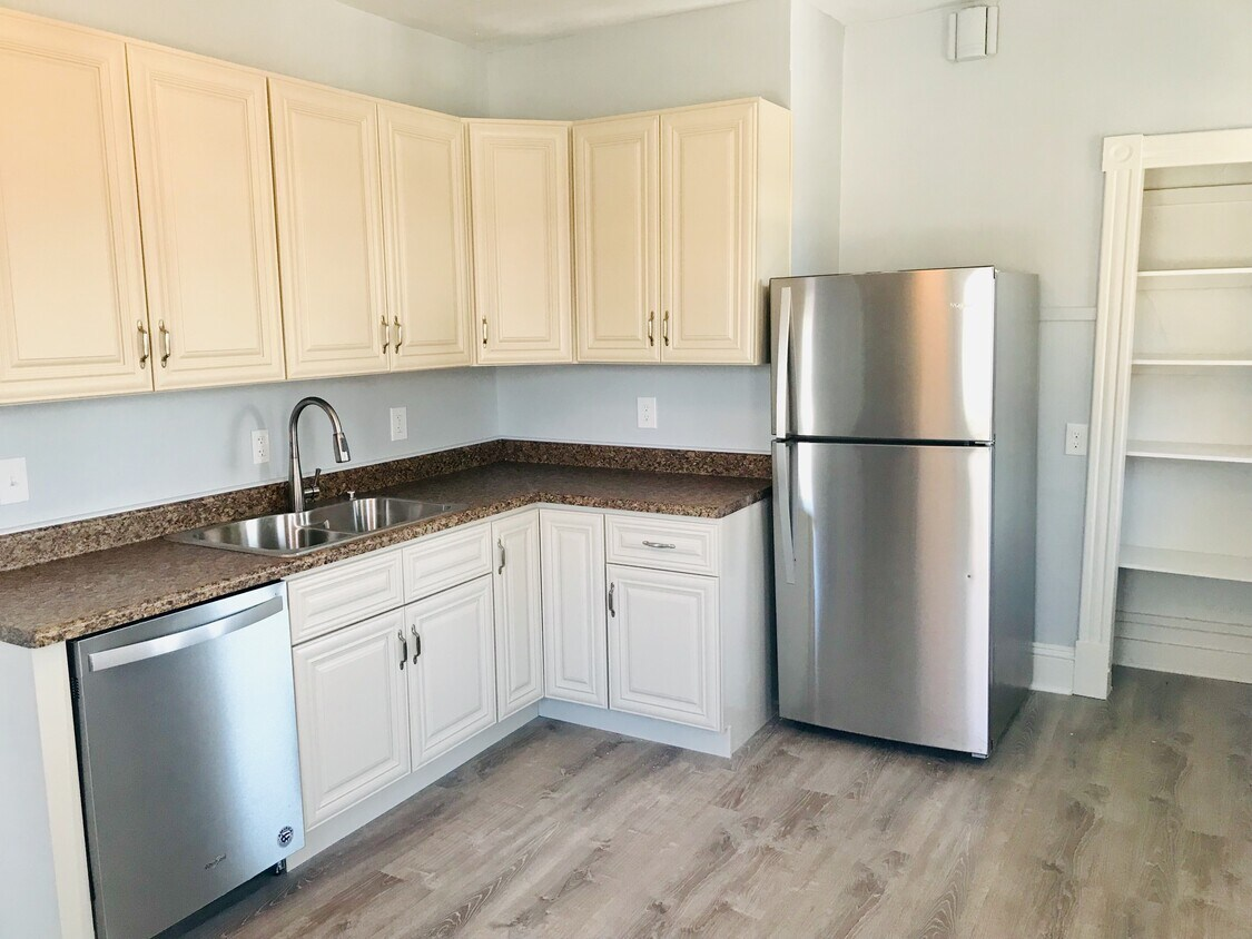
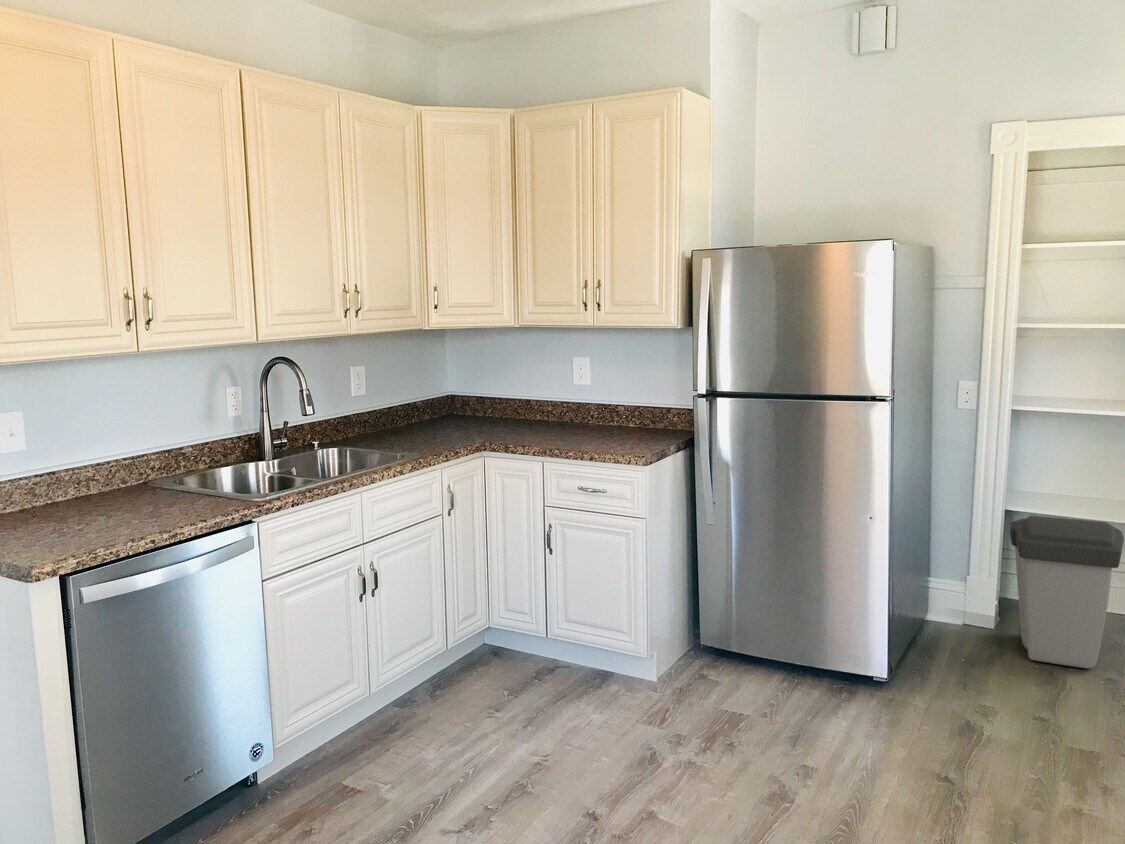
+ trash can [1009,515,1125,669]
